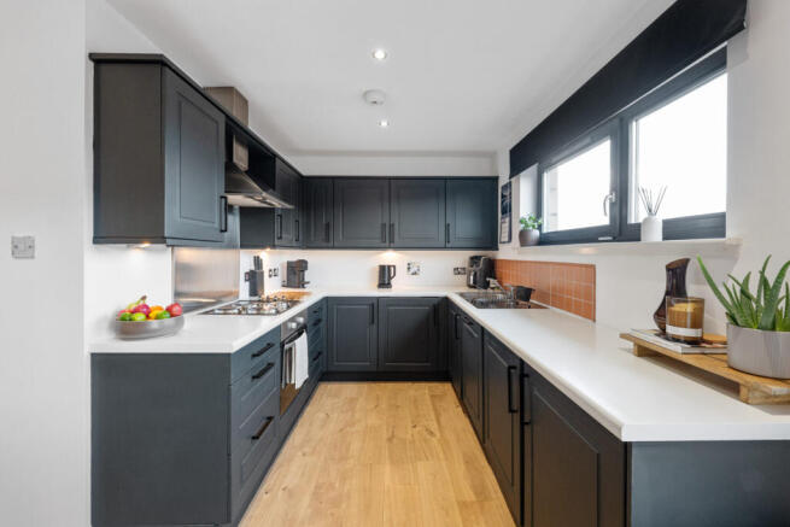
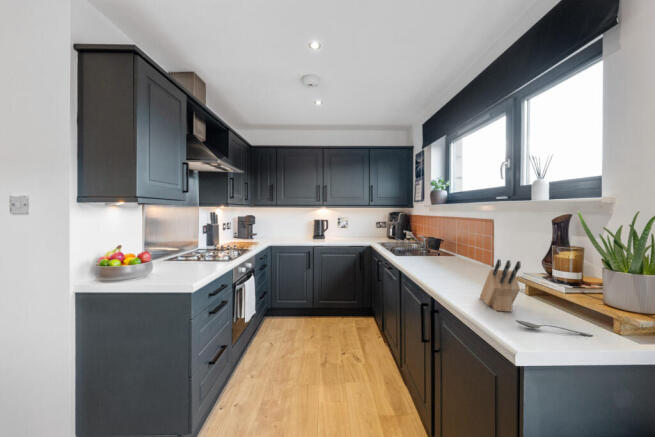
+ knife block [479,258,522,313]
+ spoon [514,319,594,337]
